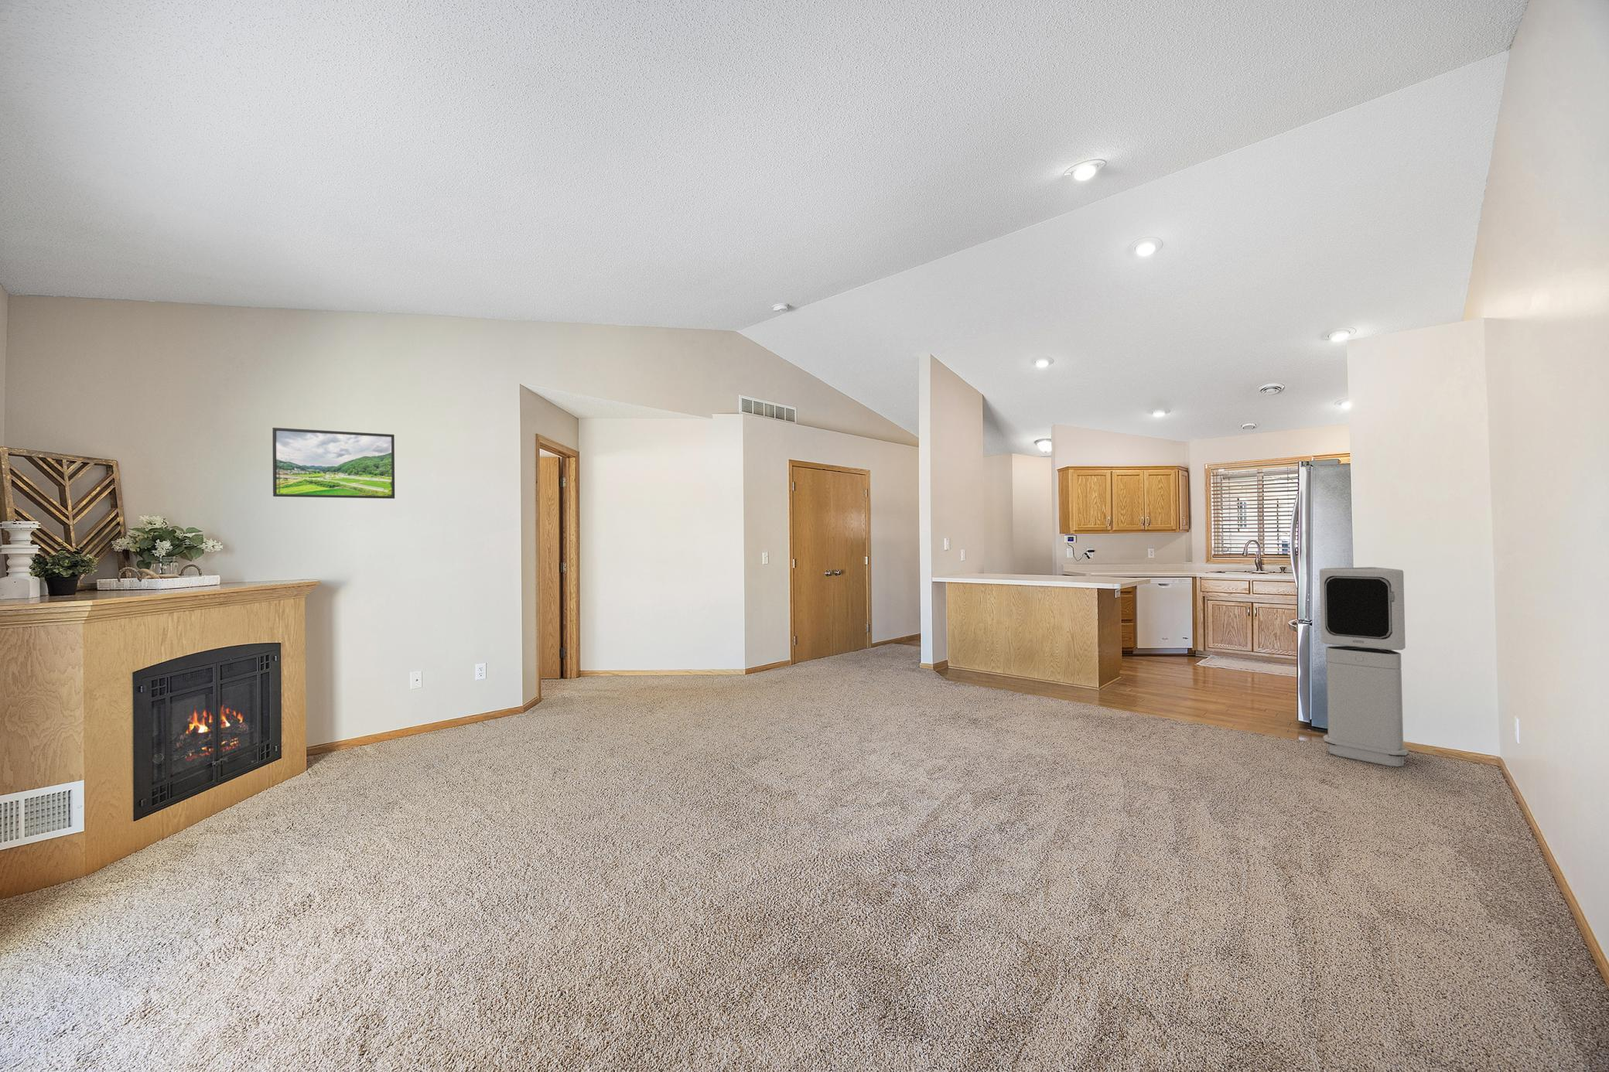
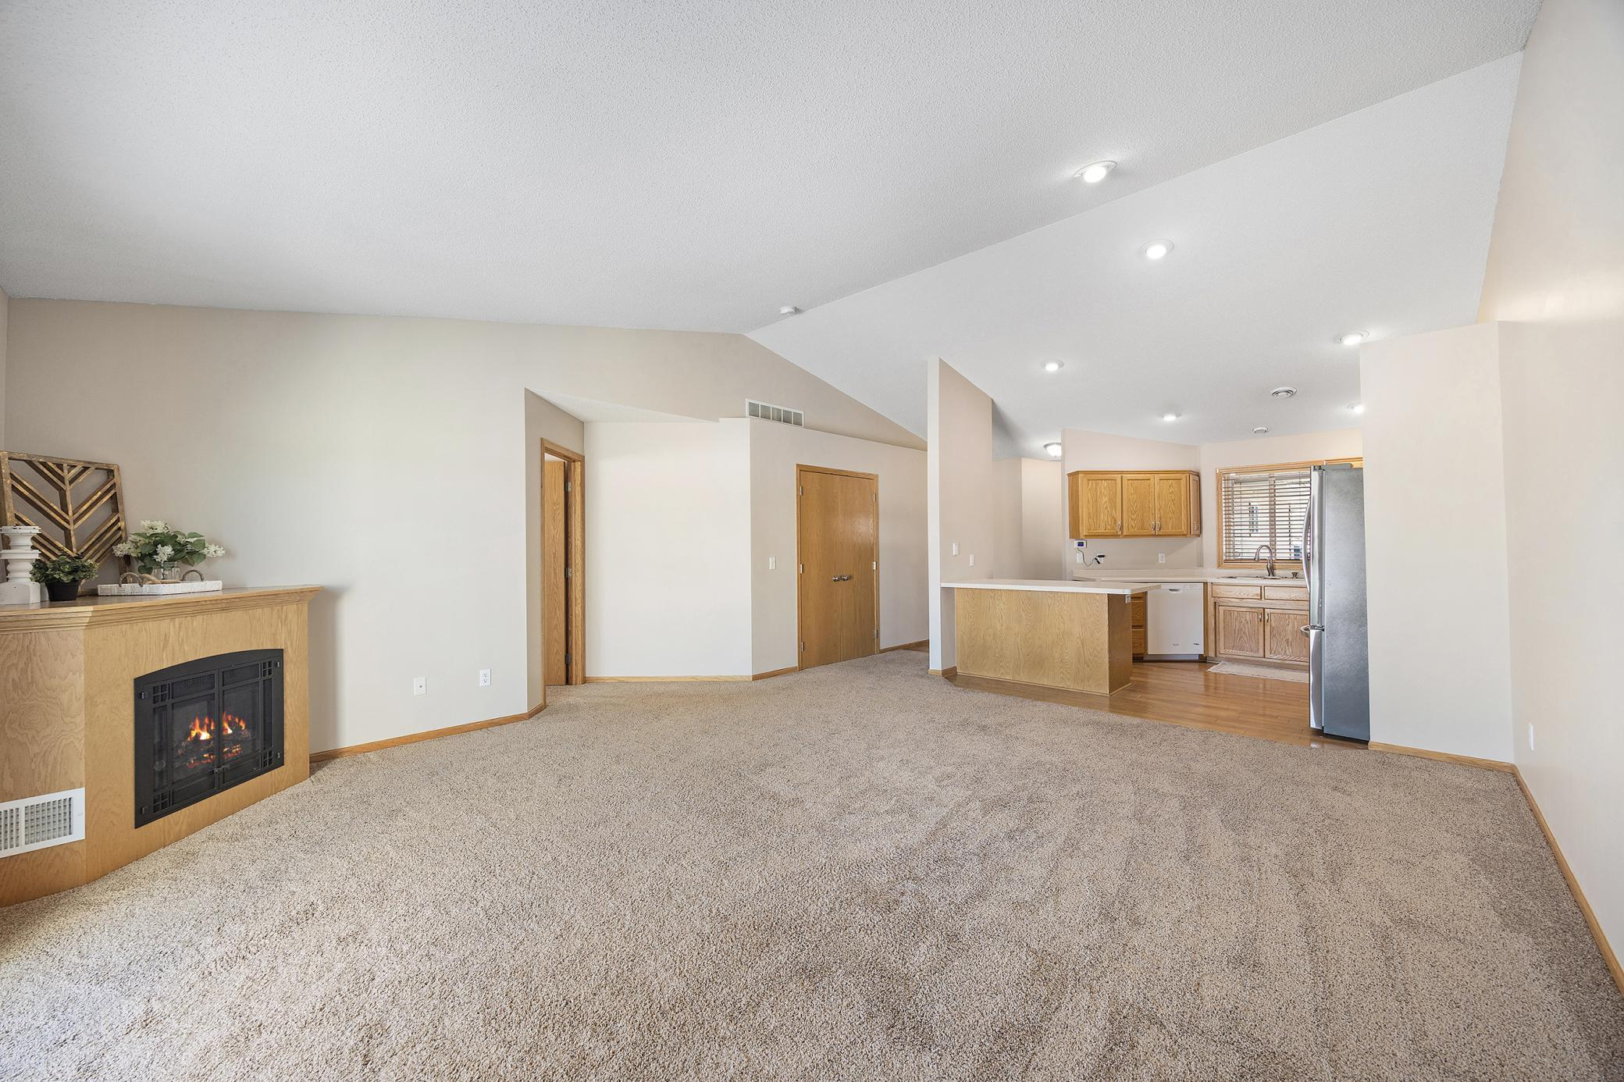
- air purifier [1319,566,1409,767]
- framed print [272,427,395,500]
